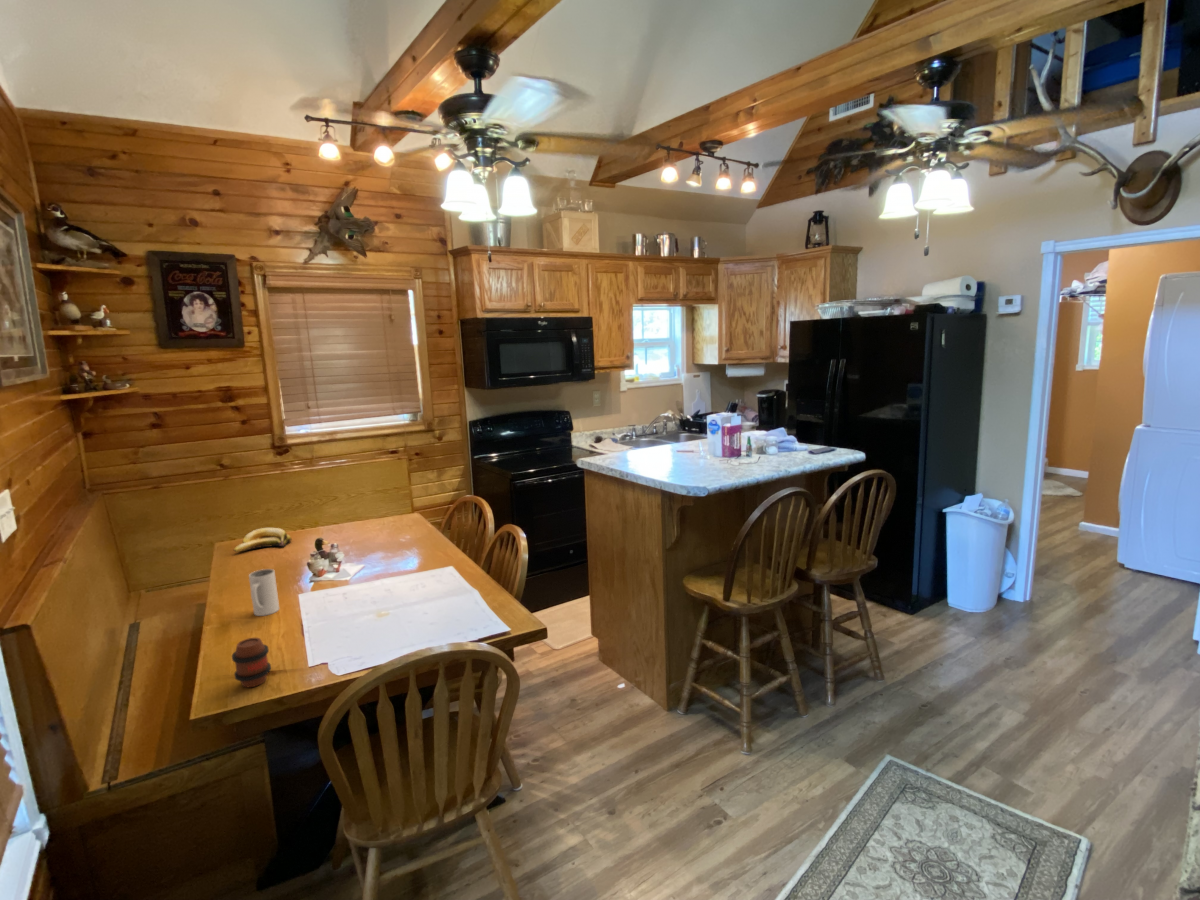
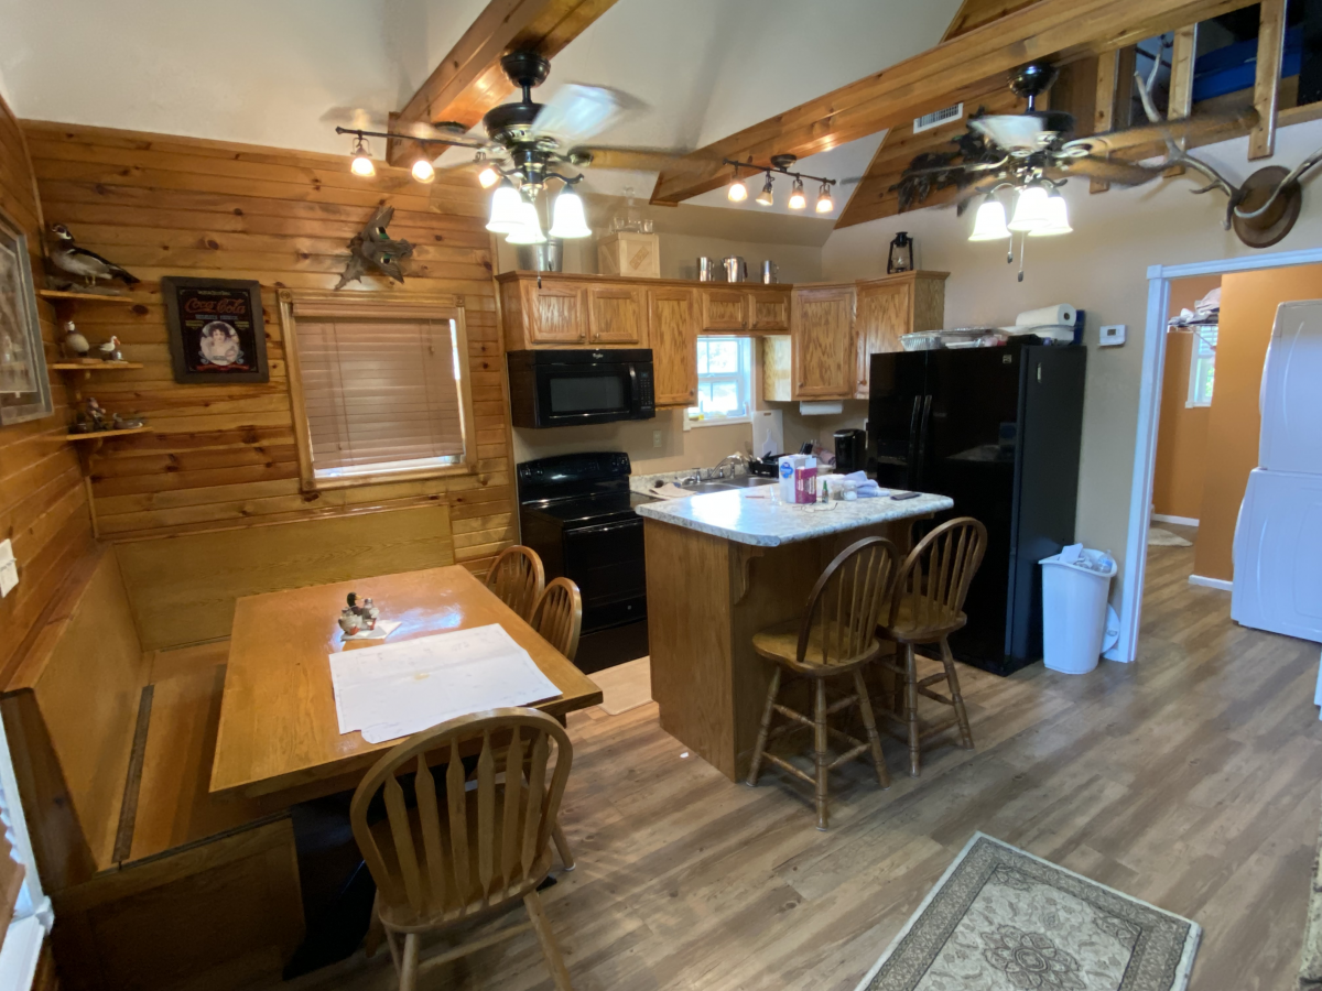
- banana [233,527,292,553]
- mug [248,568,280,617]
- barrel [231,637,272,688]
